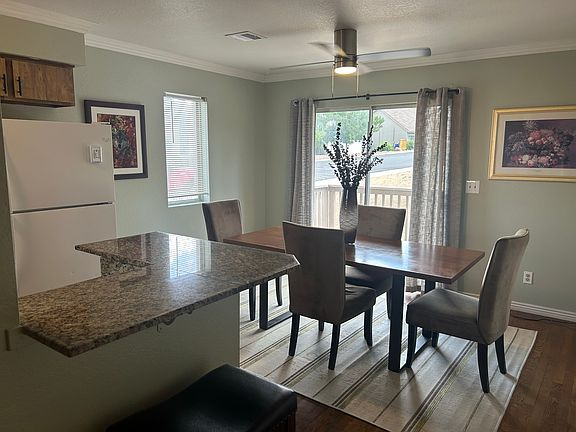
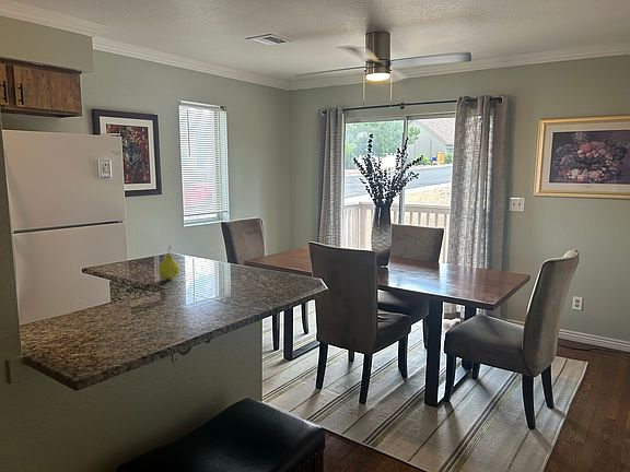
+ fruit [158,245,180,281]
